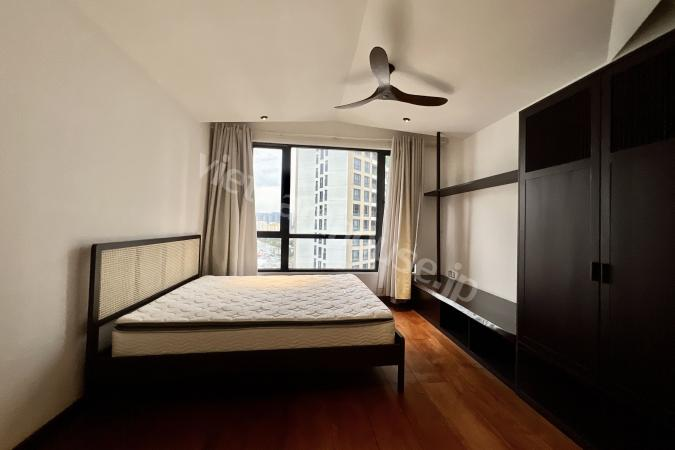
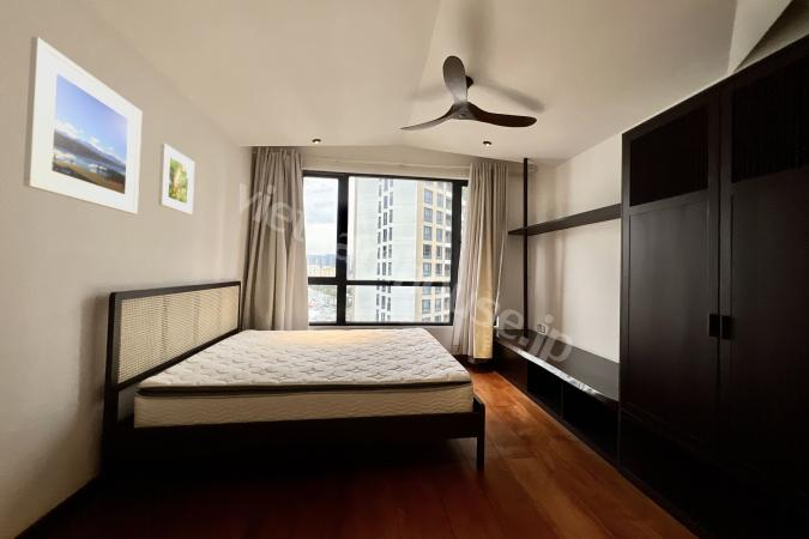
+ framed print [22,36,143,216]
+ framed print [157,143,195,216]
